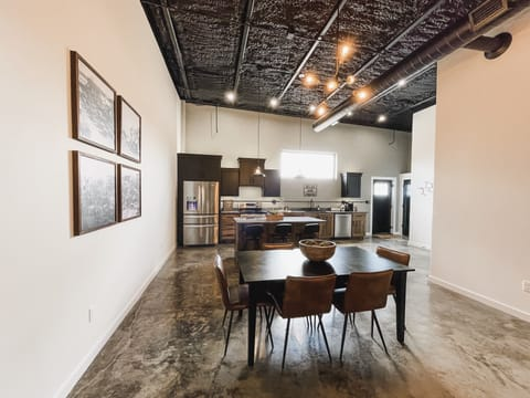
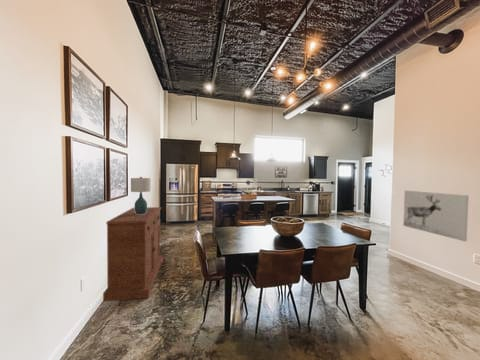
+ sideboard [102,206,164,303]
+ wall art [402,189,470,242]
+ table lamp [130,176,152,214]
